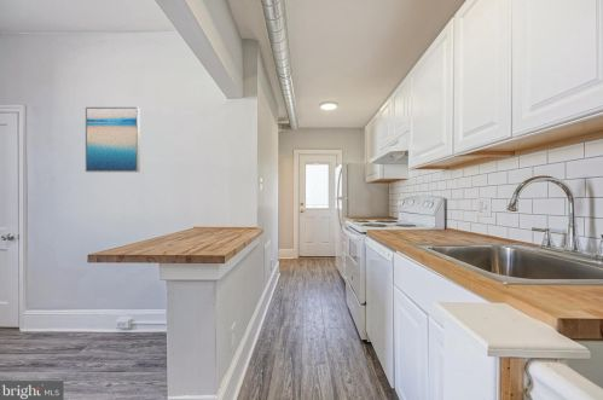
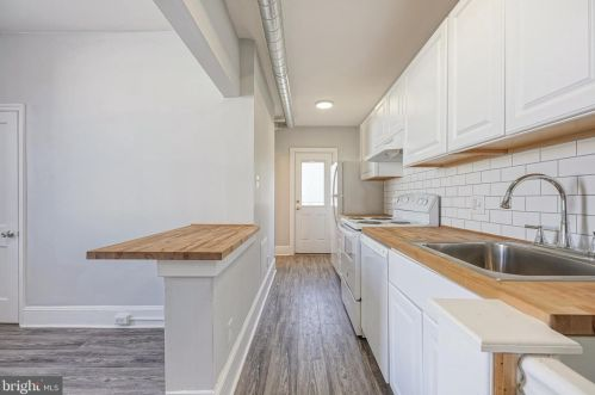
- wall art [85,105,141,173]
